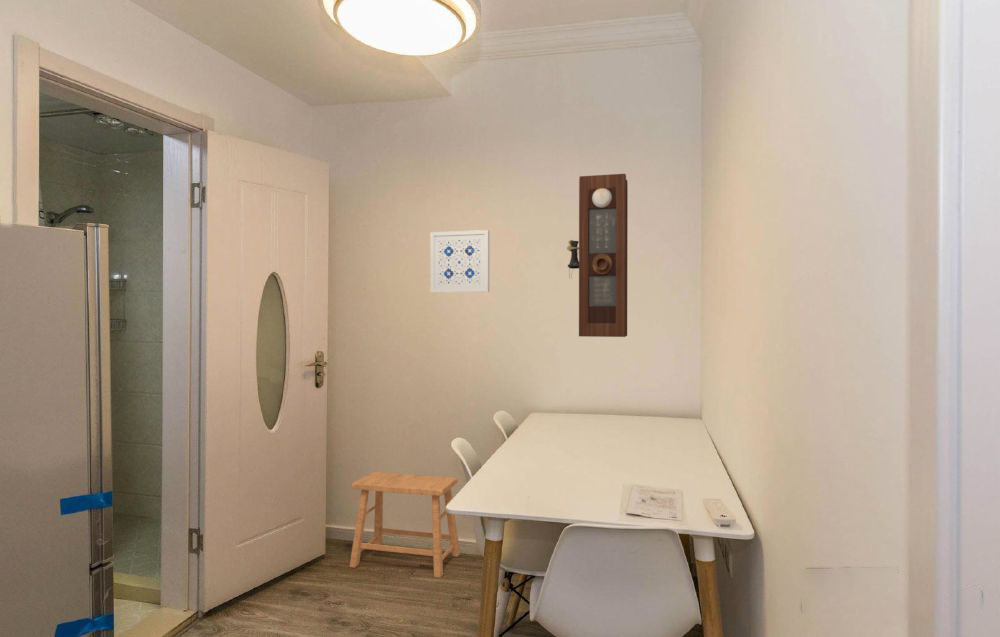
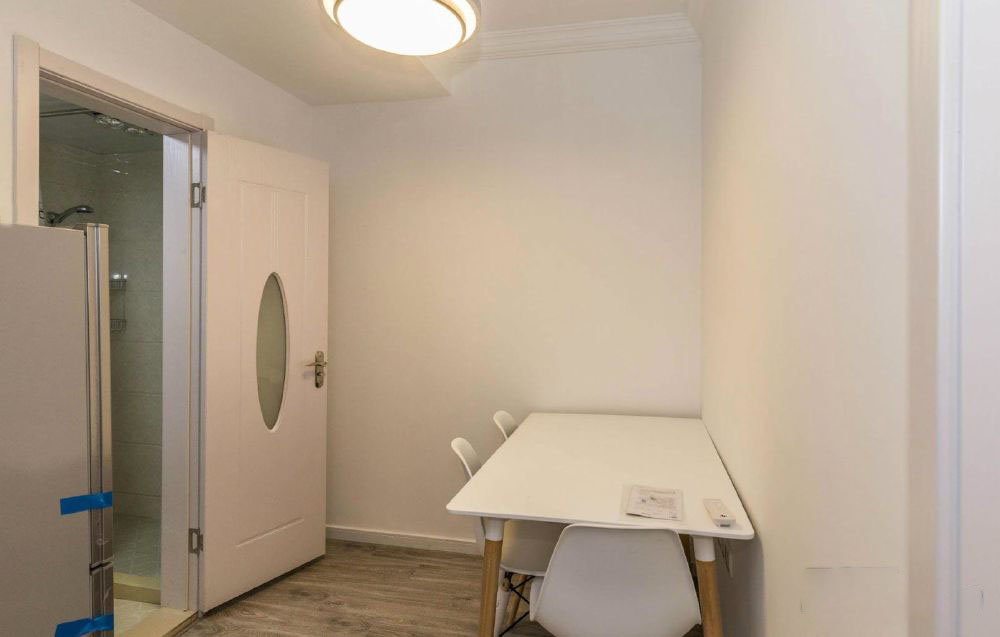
- wall art [429,229,490,294]
- pendulum clock [566,173,629,338]
- stool [348,471,461,579]
